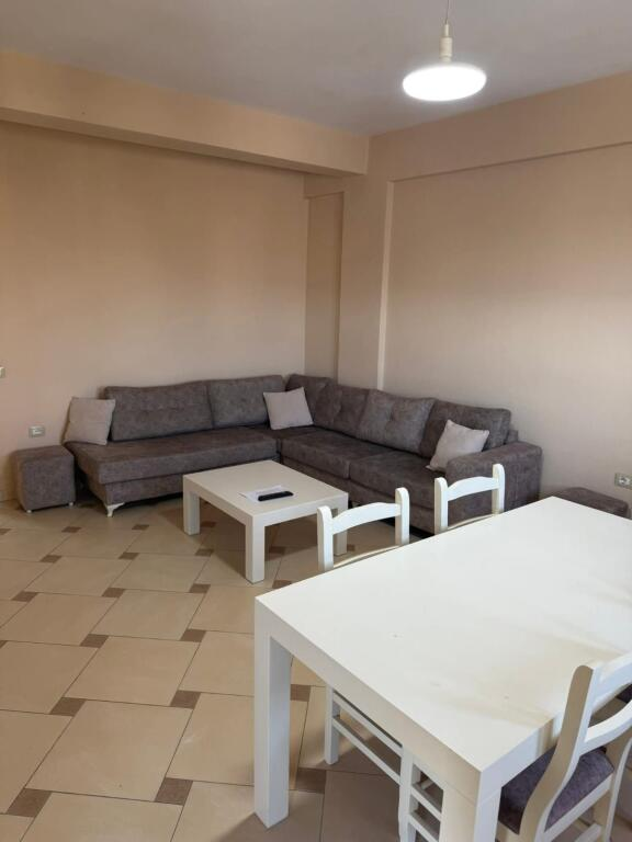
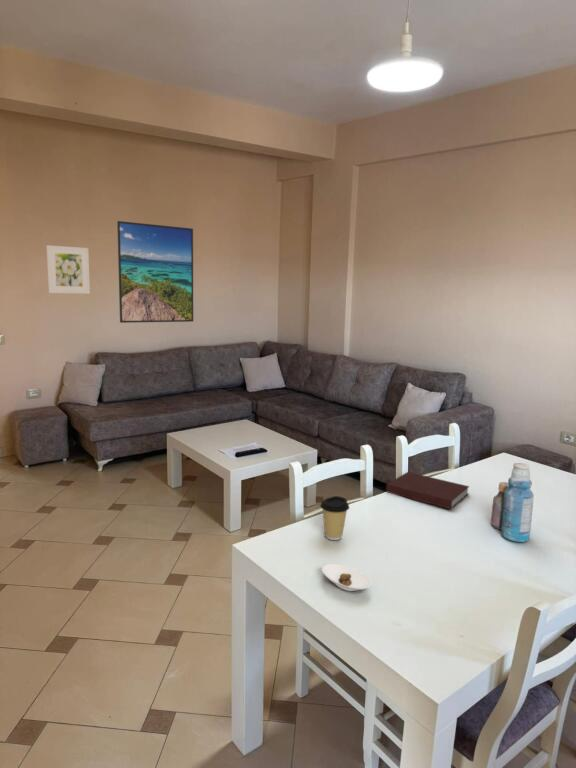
+ coffee cup [319,495,350,541]
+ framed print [46,244,91,295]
+ saucer [321,563,372,592]
+ bottle [490,462,535,543]
+ notebook [385,471,470,510]
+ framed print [116,220,194,324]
